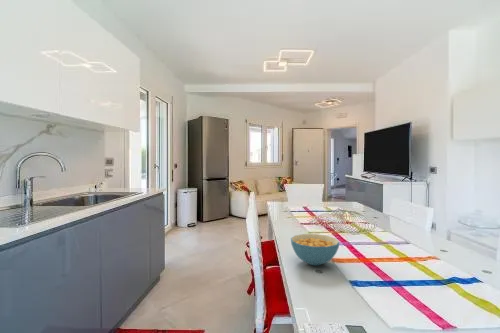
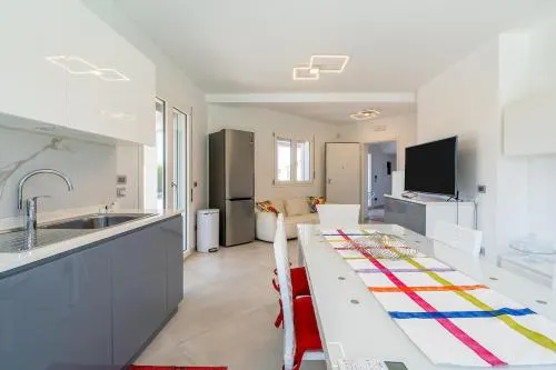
- cereal bowl [290,233,340,266]
